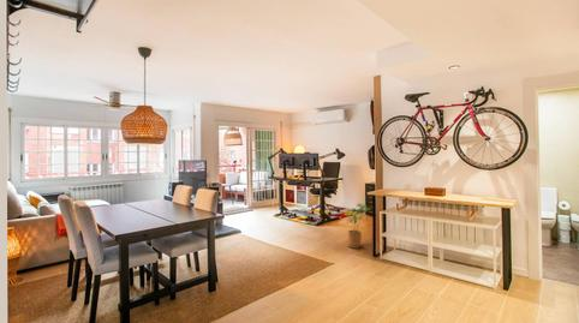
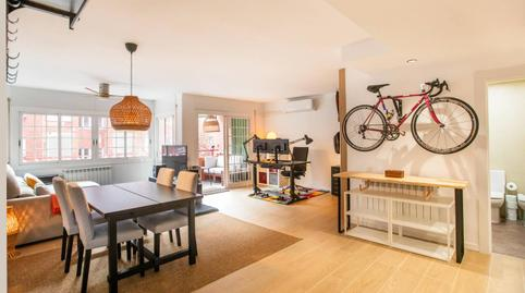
- house plant [344,202,372,250]
